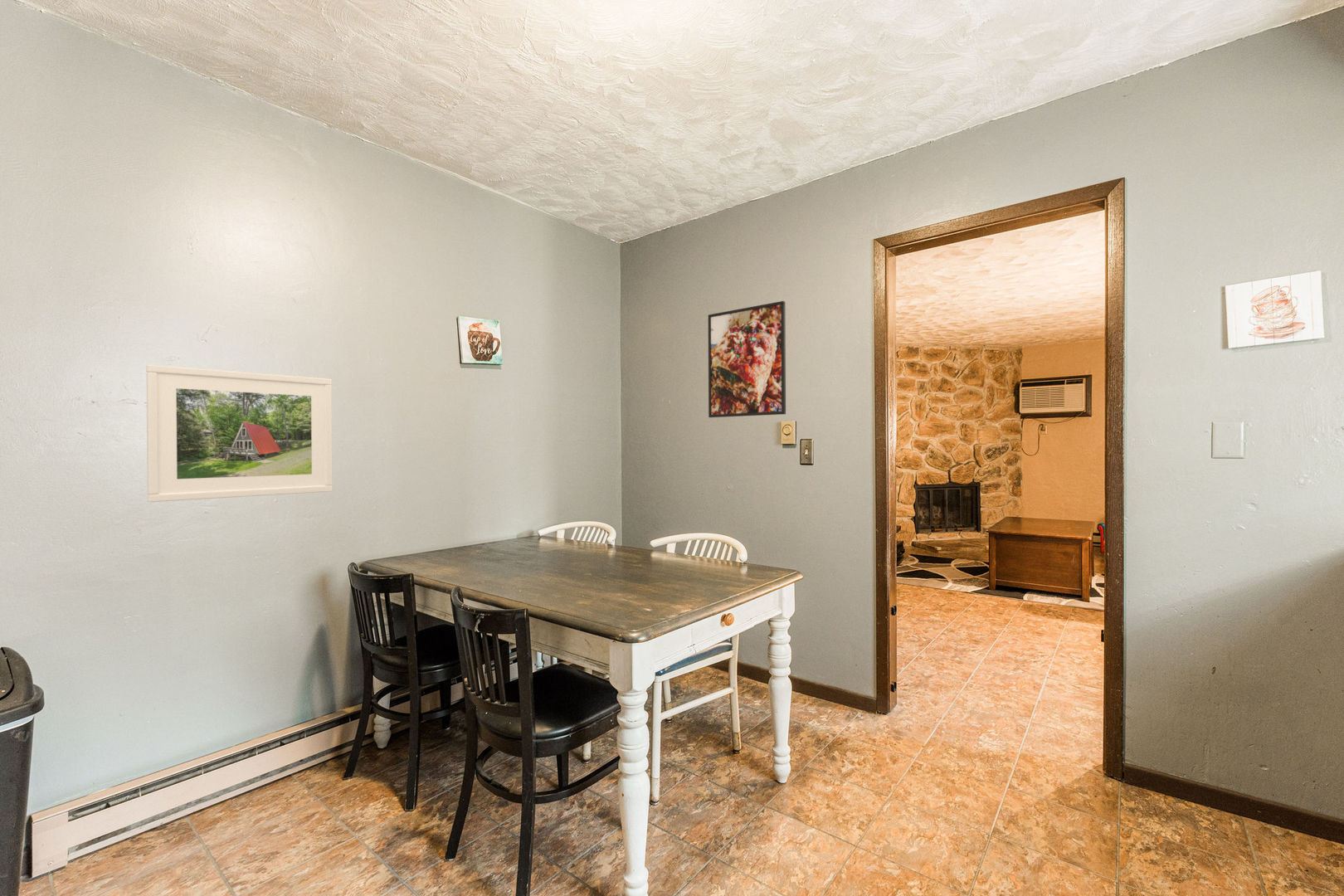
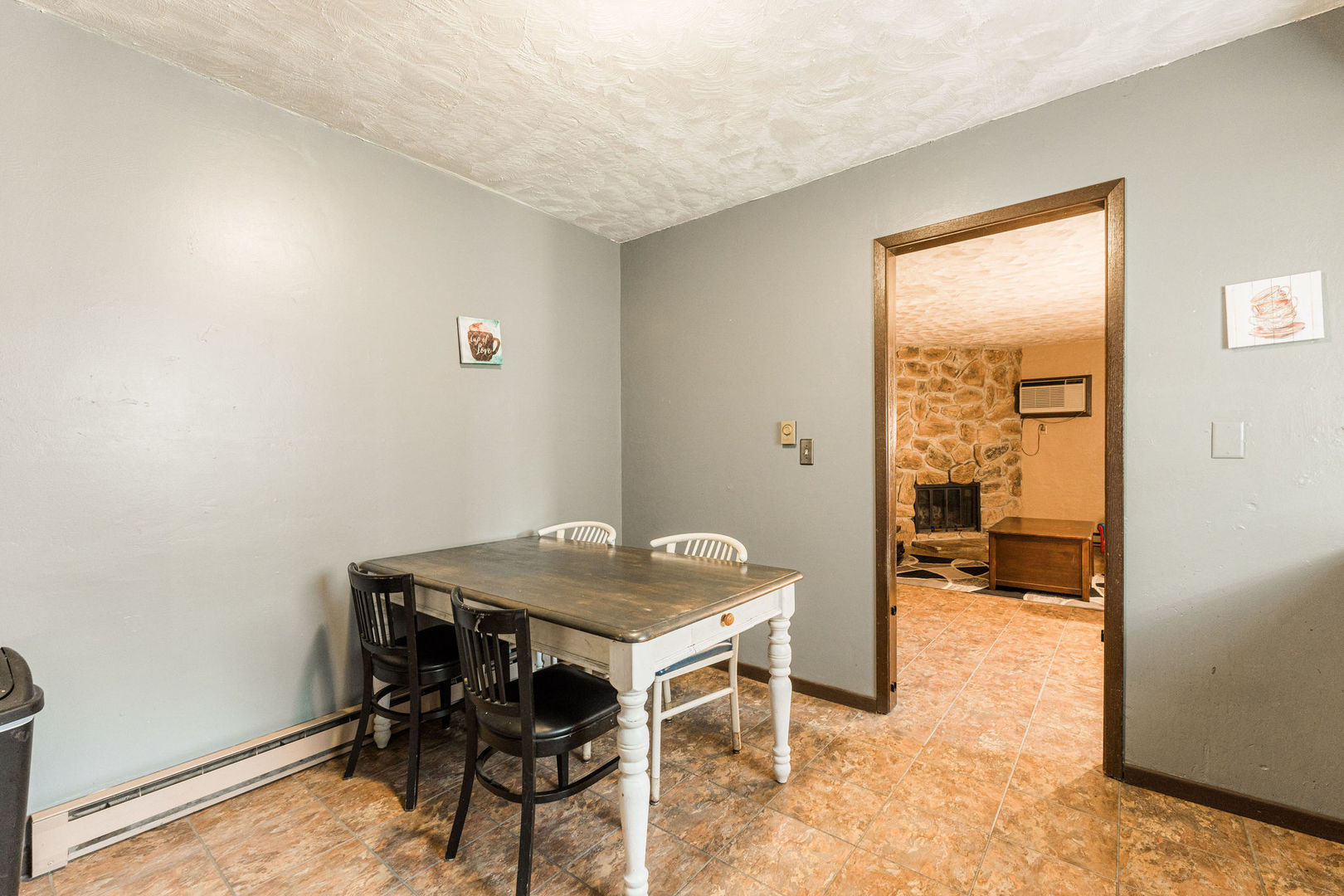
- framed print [708,300,786,418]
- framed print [145,364,334,503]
